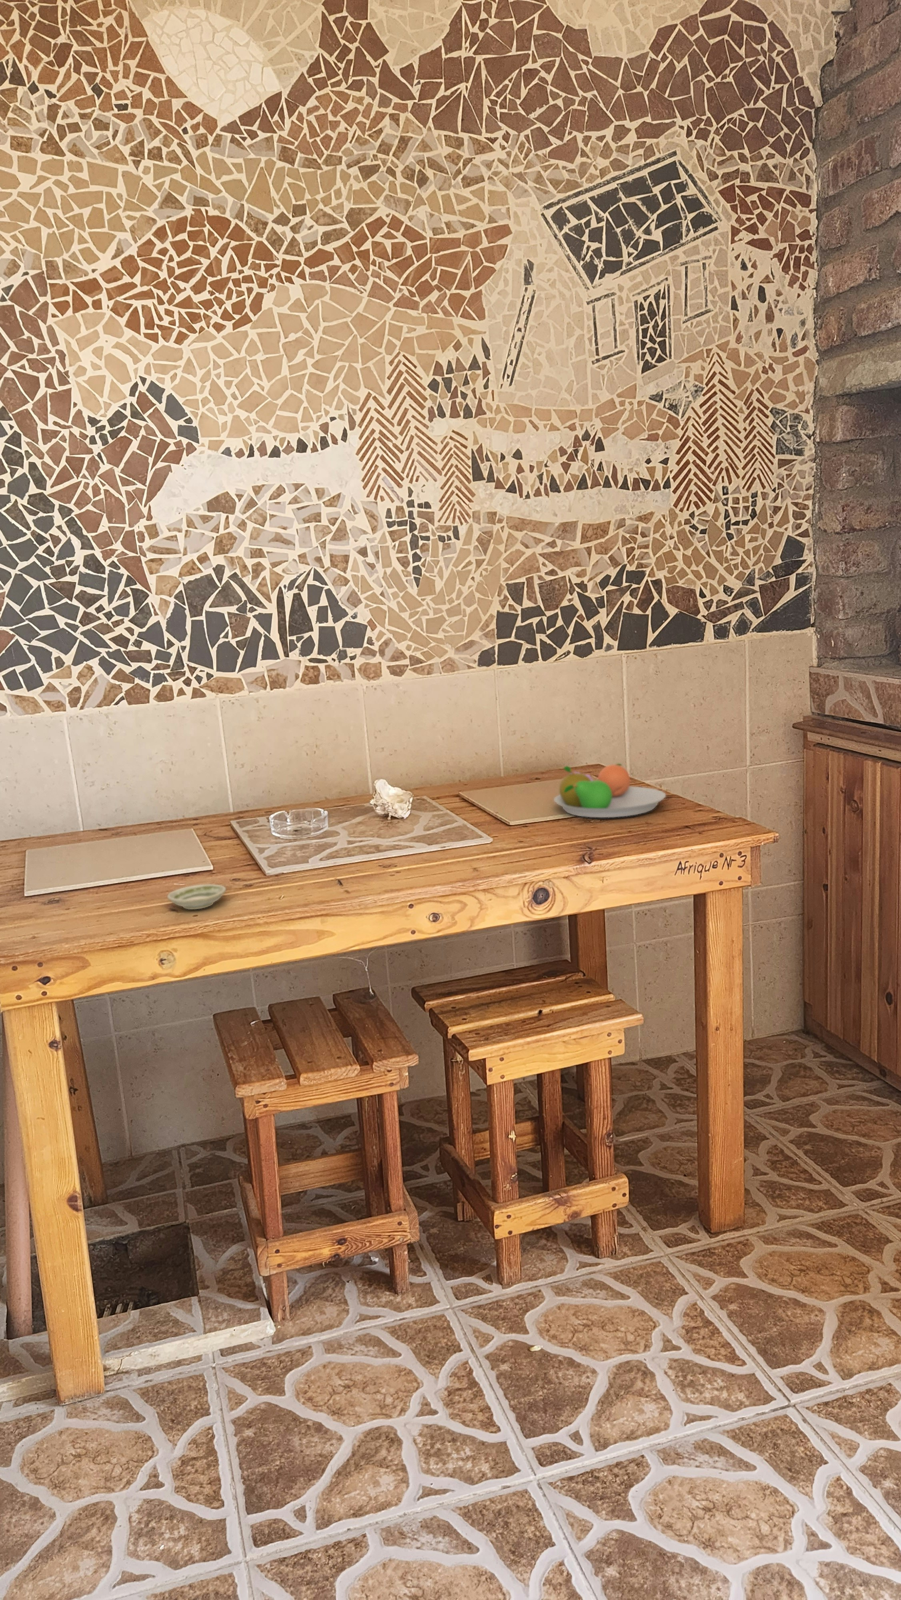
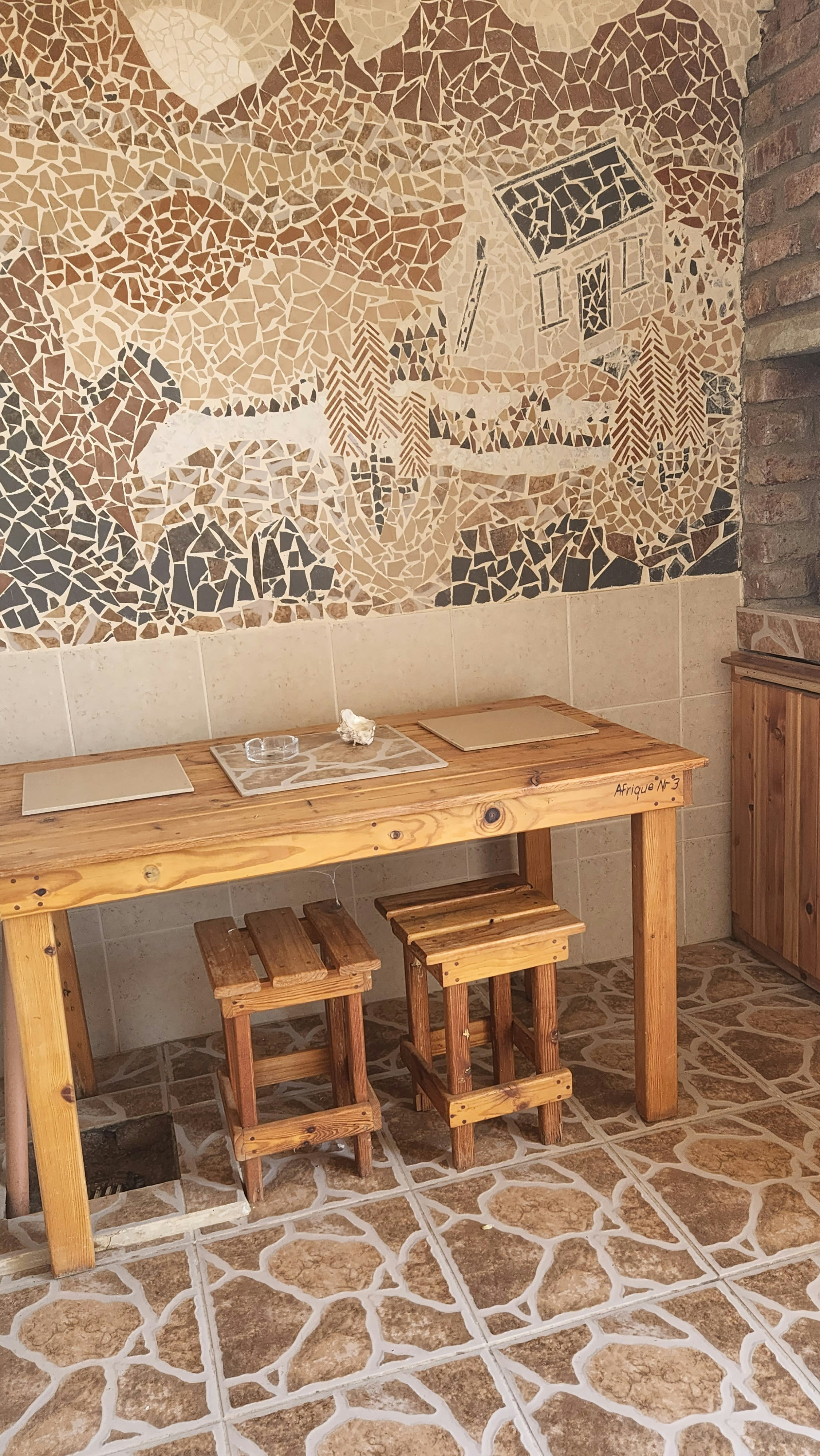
- saucer [167,884,226,910]
- fruit bowl [554,764,666,818]
